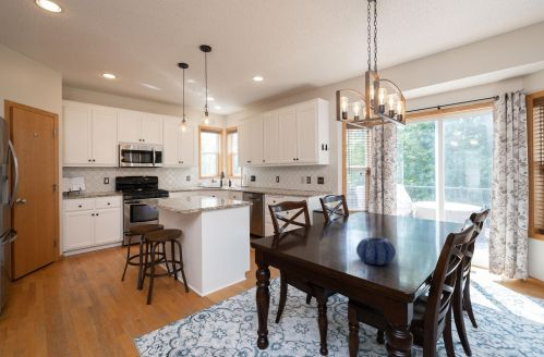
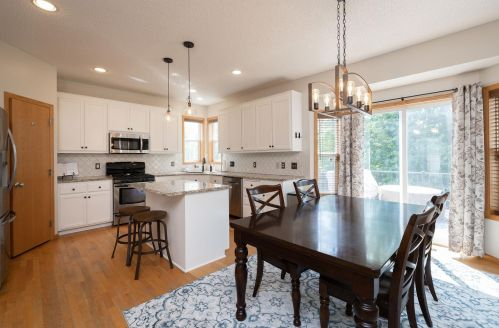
- decorative bowl [355,236,397,266]
